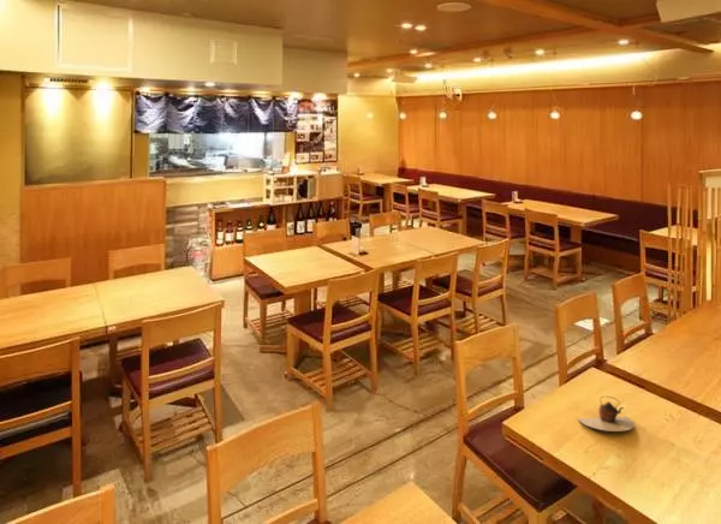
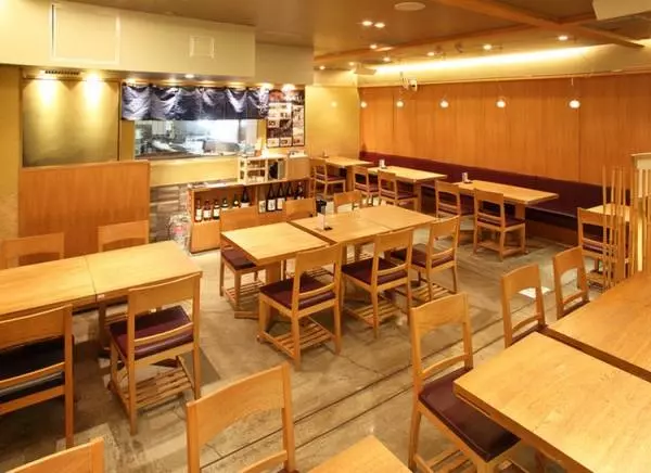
- teapot [577,395,636,433]
